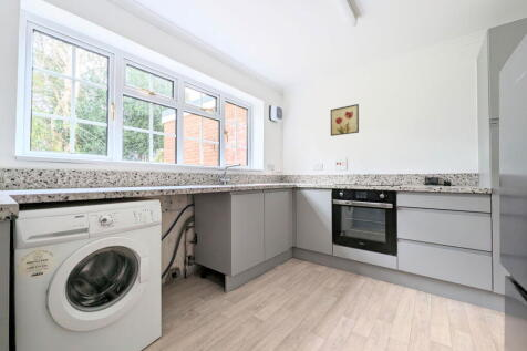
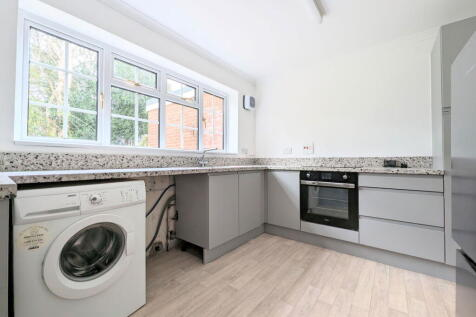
- wall art [330,103,360,137]
